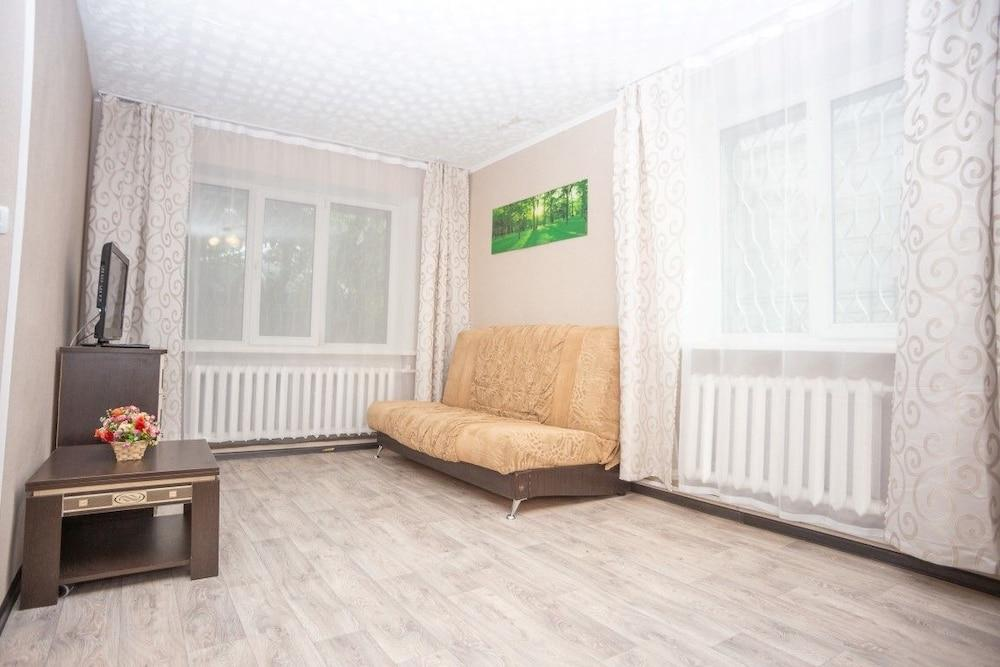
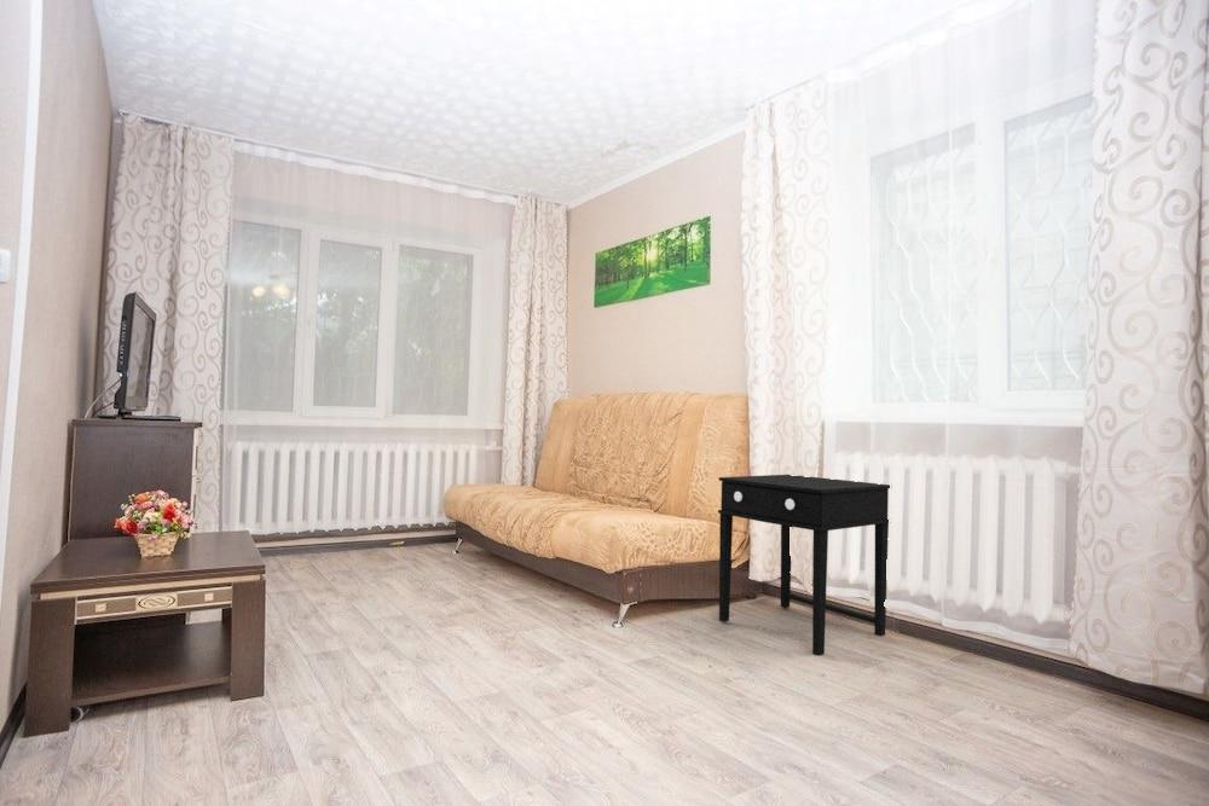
+ side table [717,474,891,657]
